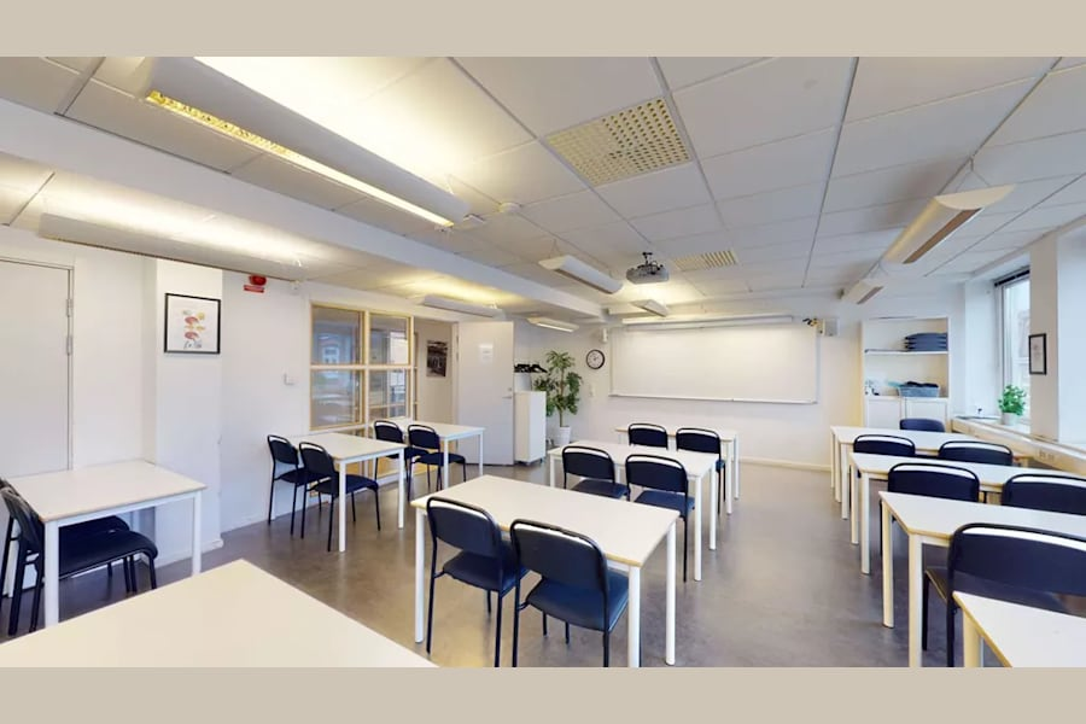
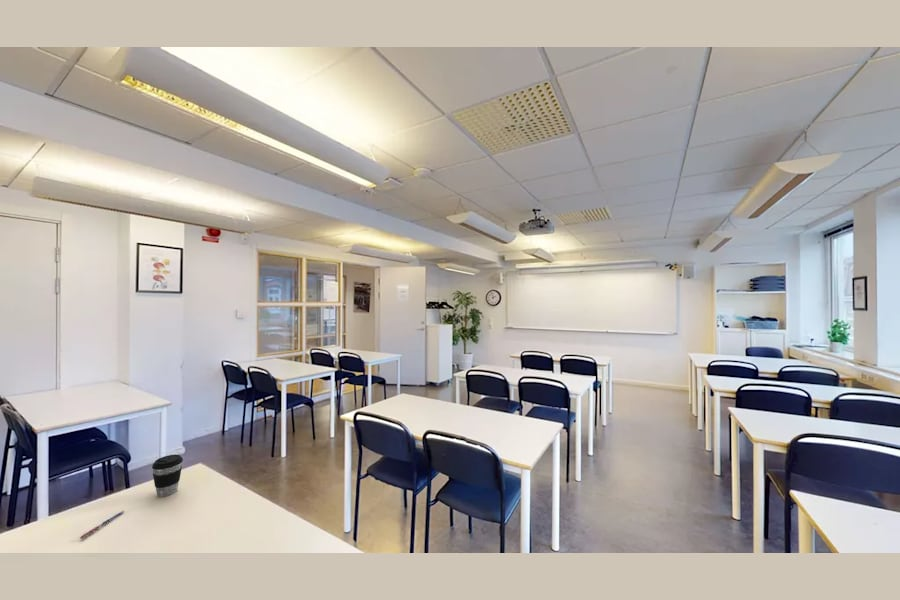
+ pen [79,510,125,540]
+ coffee cup [151,454,184,498]
